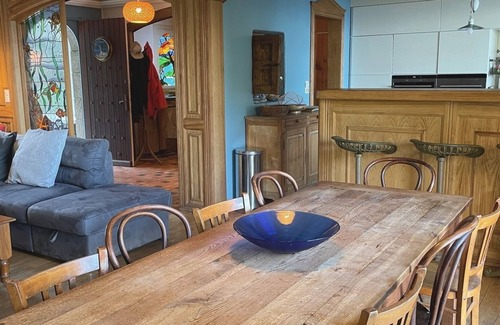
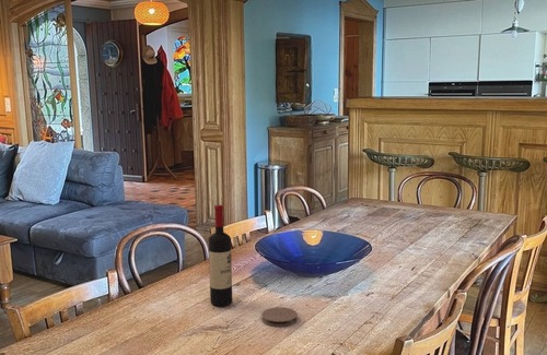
+ coaster [260,306,299,328]
+ wine bottle [208,204,233,308]
